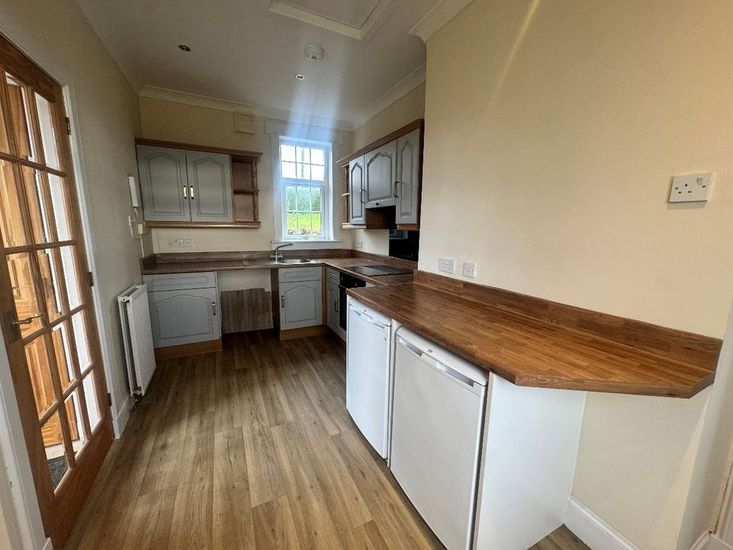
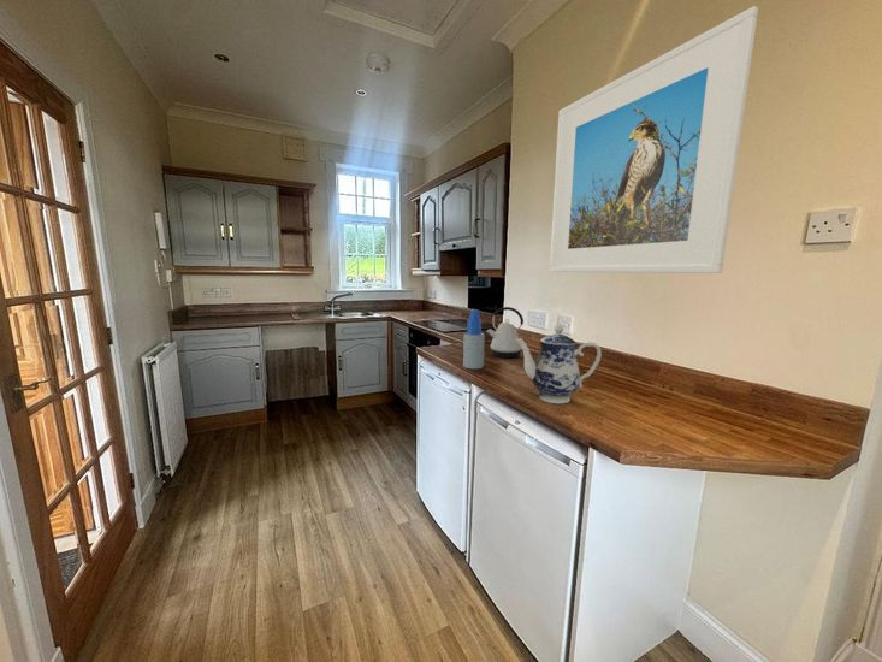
+ spray bottle [462,308,486,370]
+ teapot [515,324,603,404]
+ kettle [486,306,525,359]
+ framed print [549,5,759,274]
